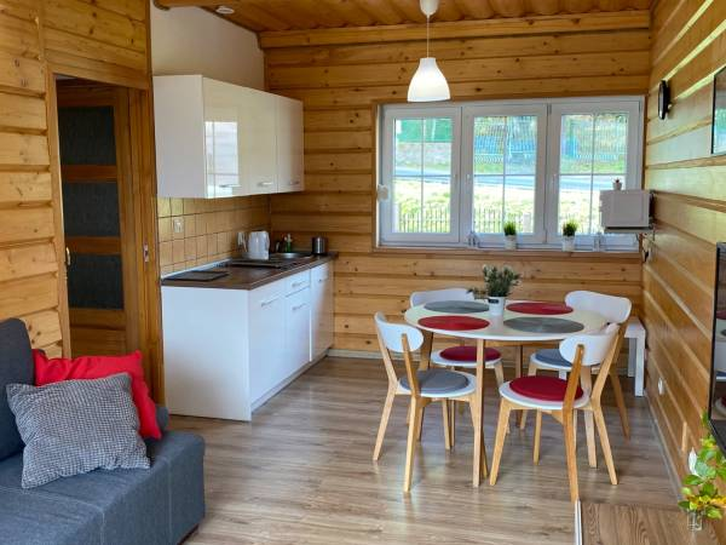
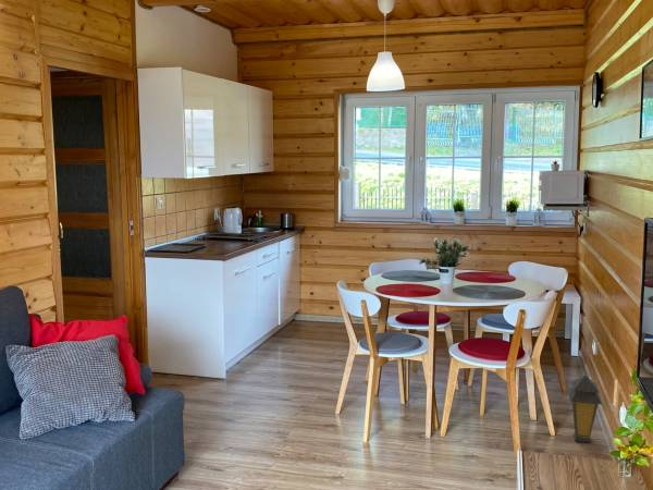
+ lantern [566,375,604,444]
